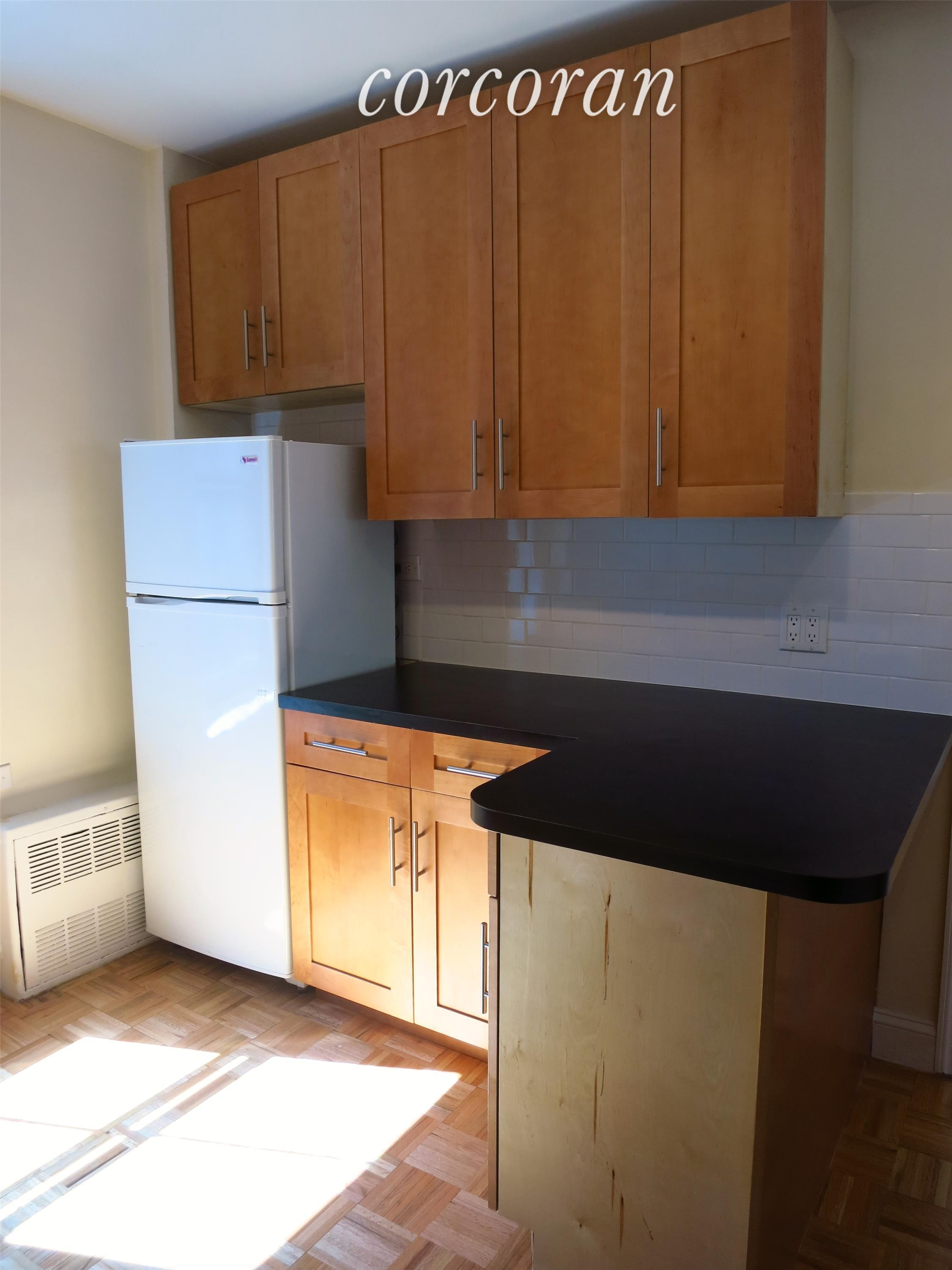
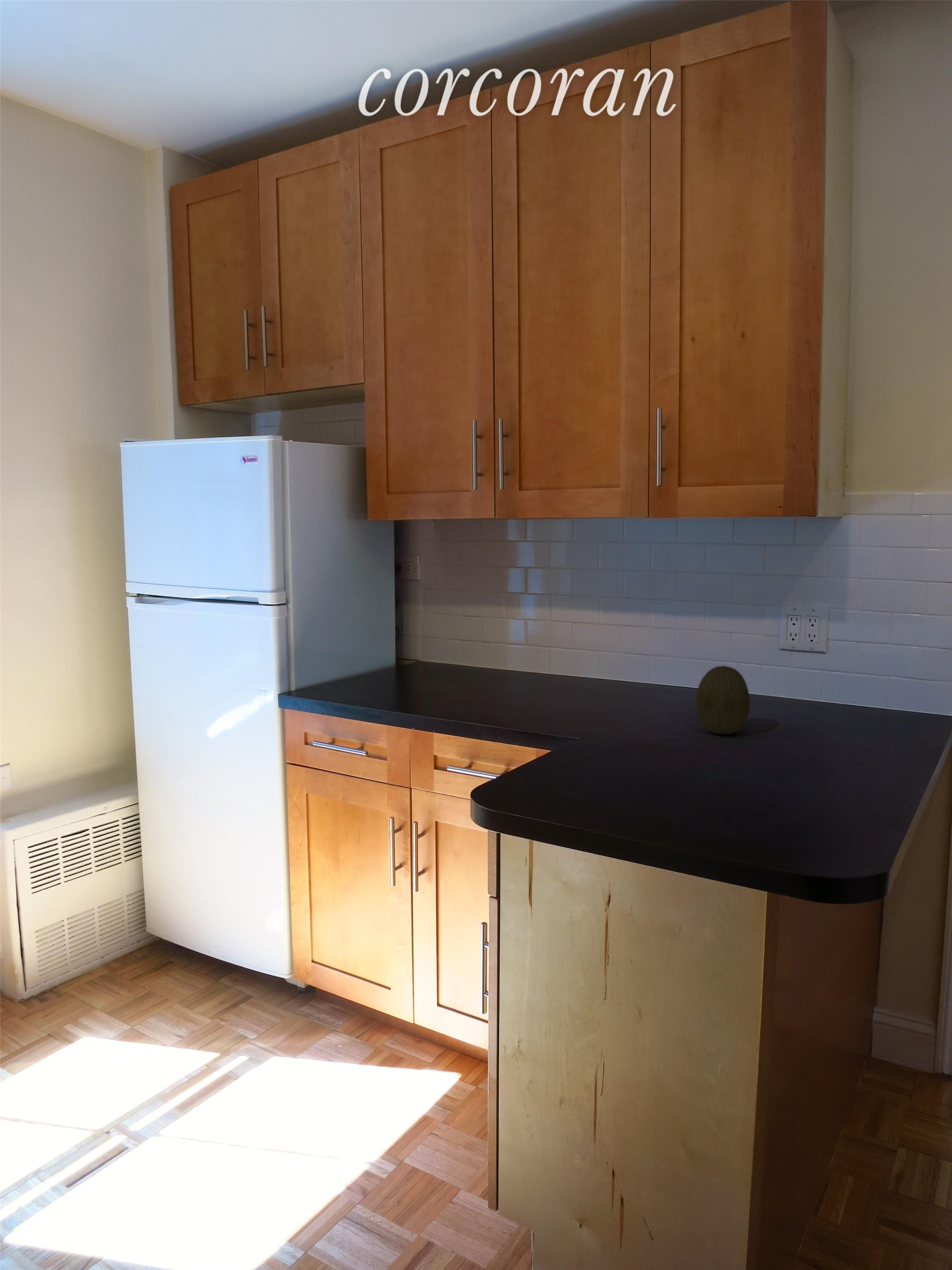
+ fruit [696,665,750,734]
